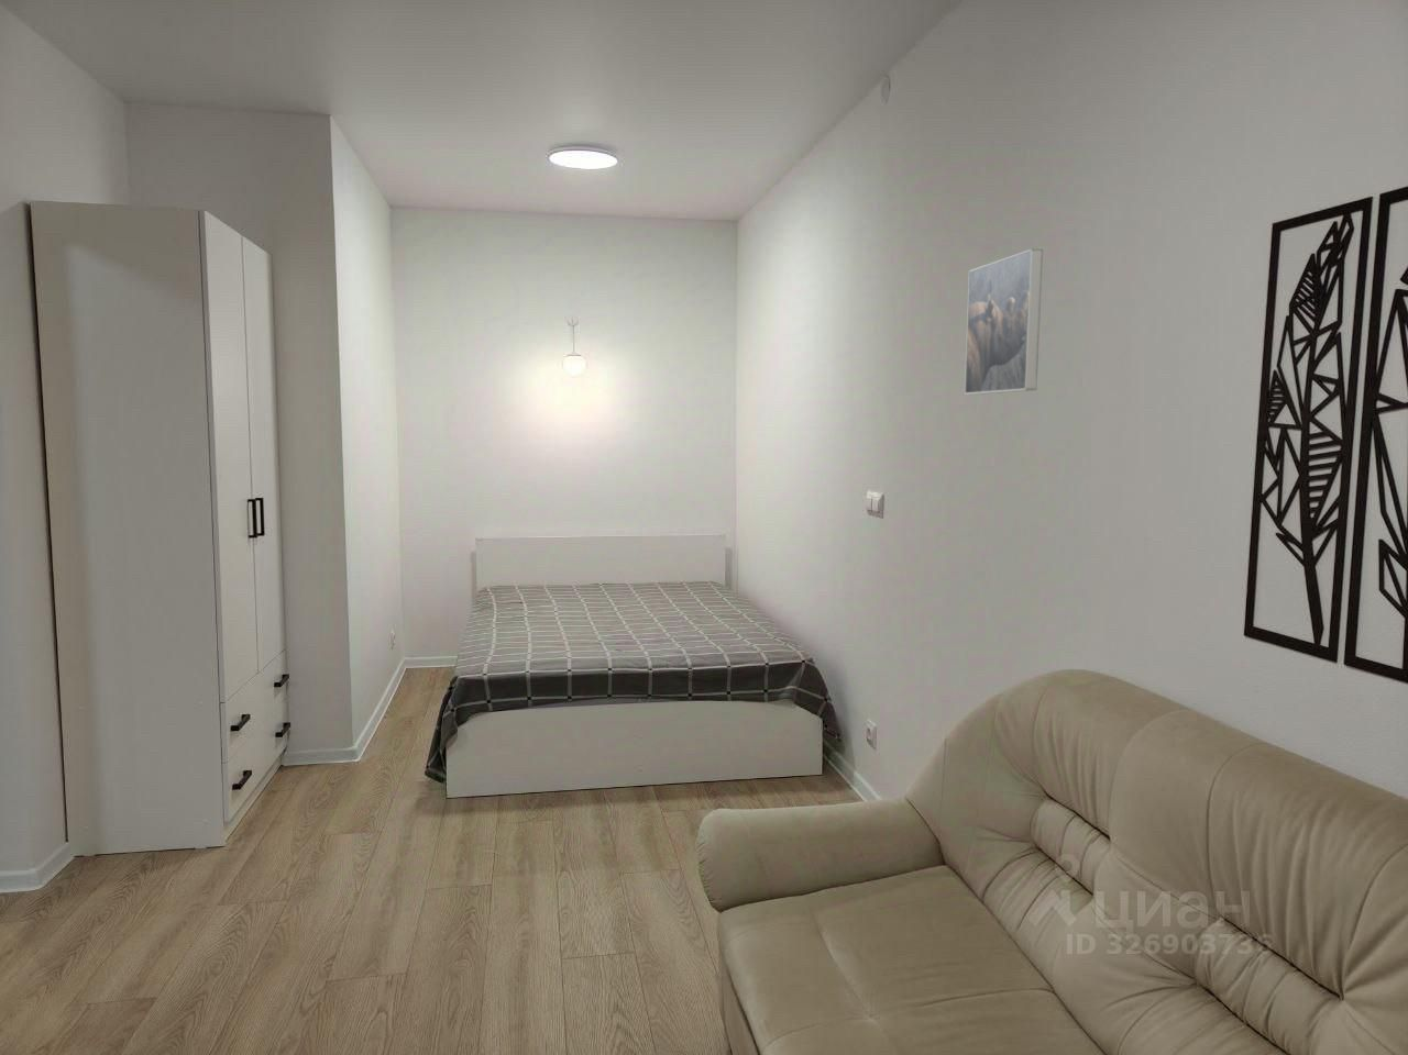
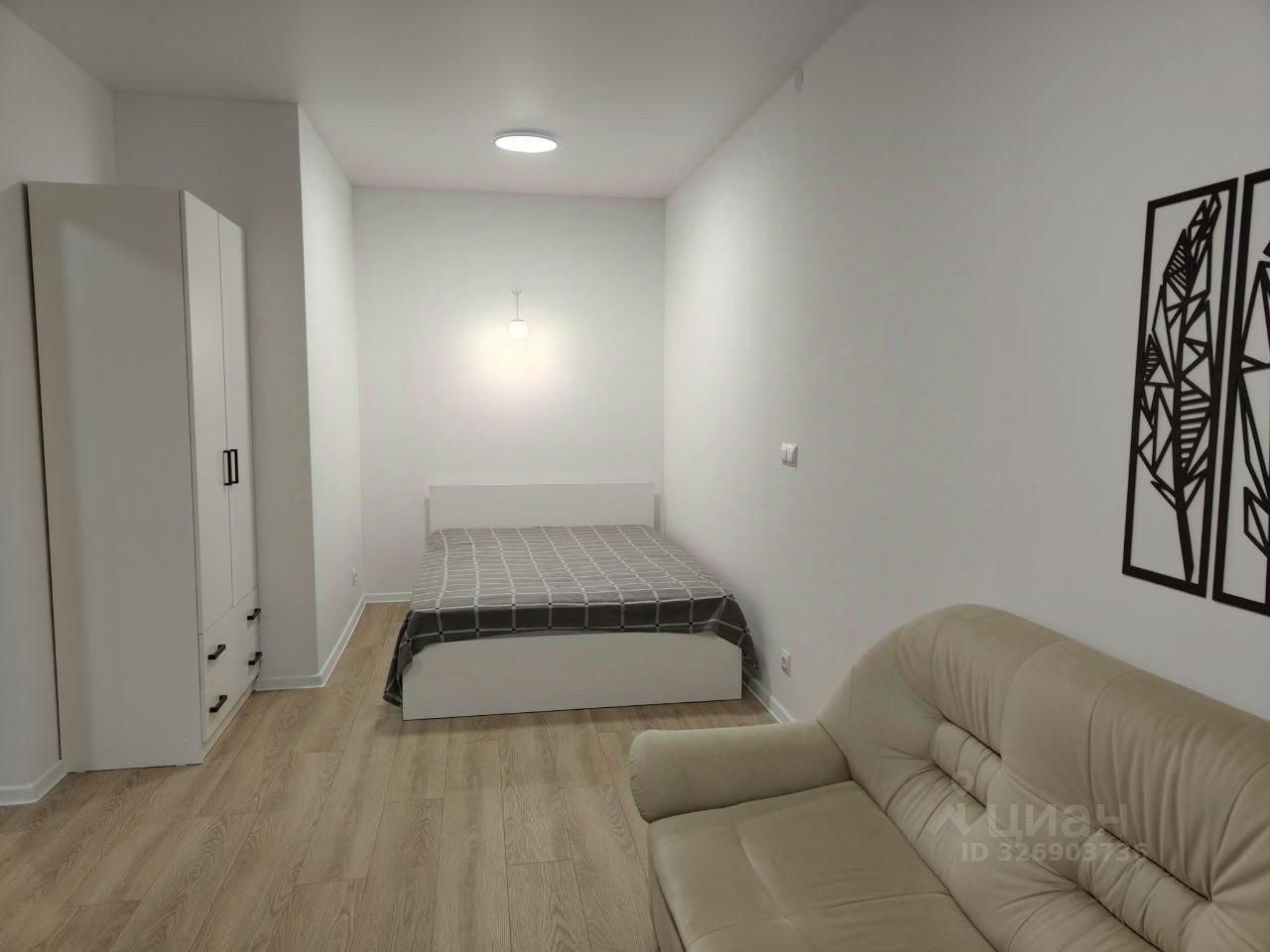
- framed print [963,247,1044,396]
